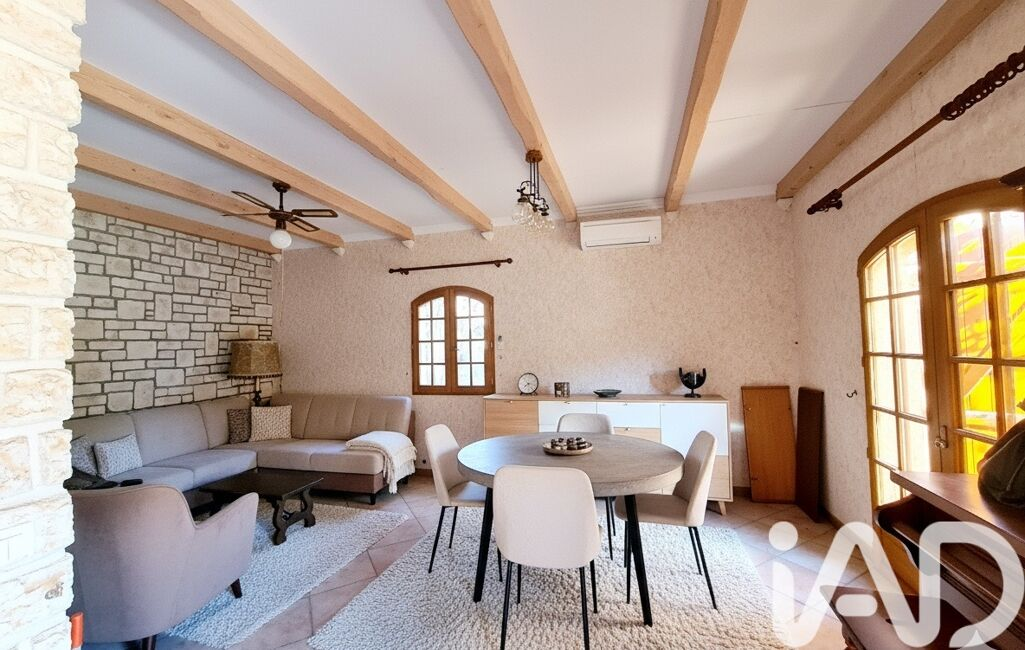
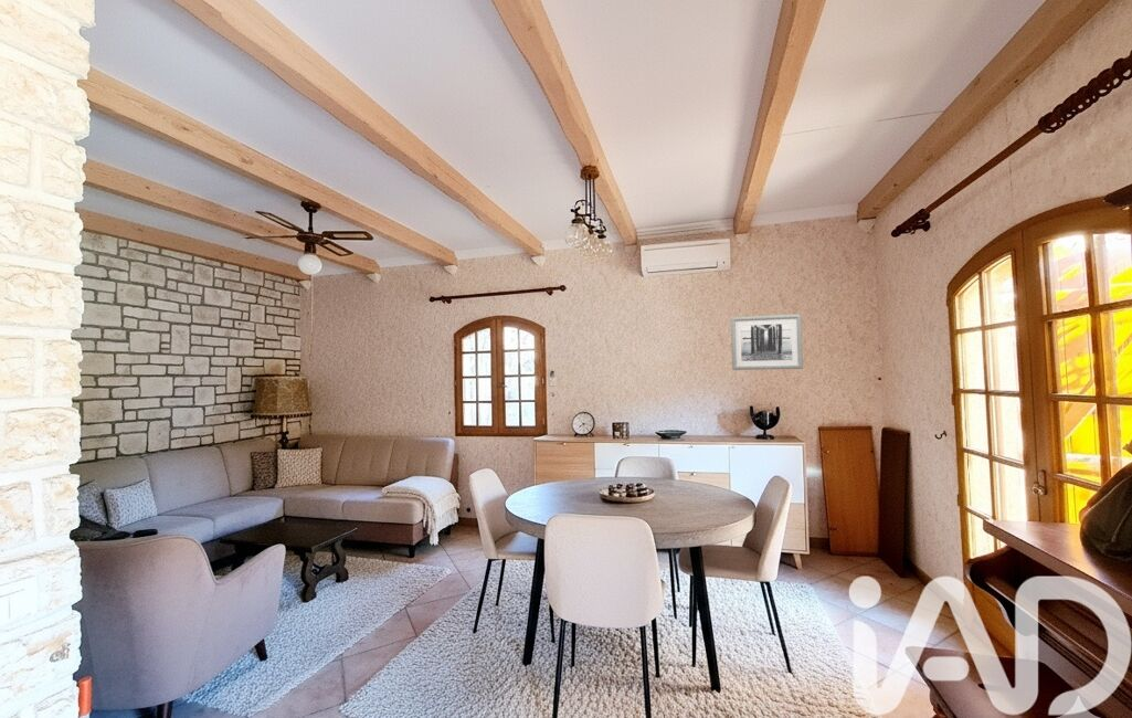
+ wall art [730,313,804,371]
